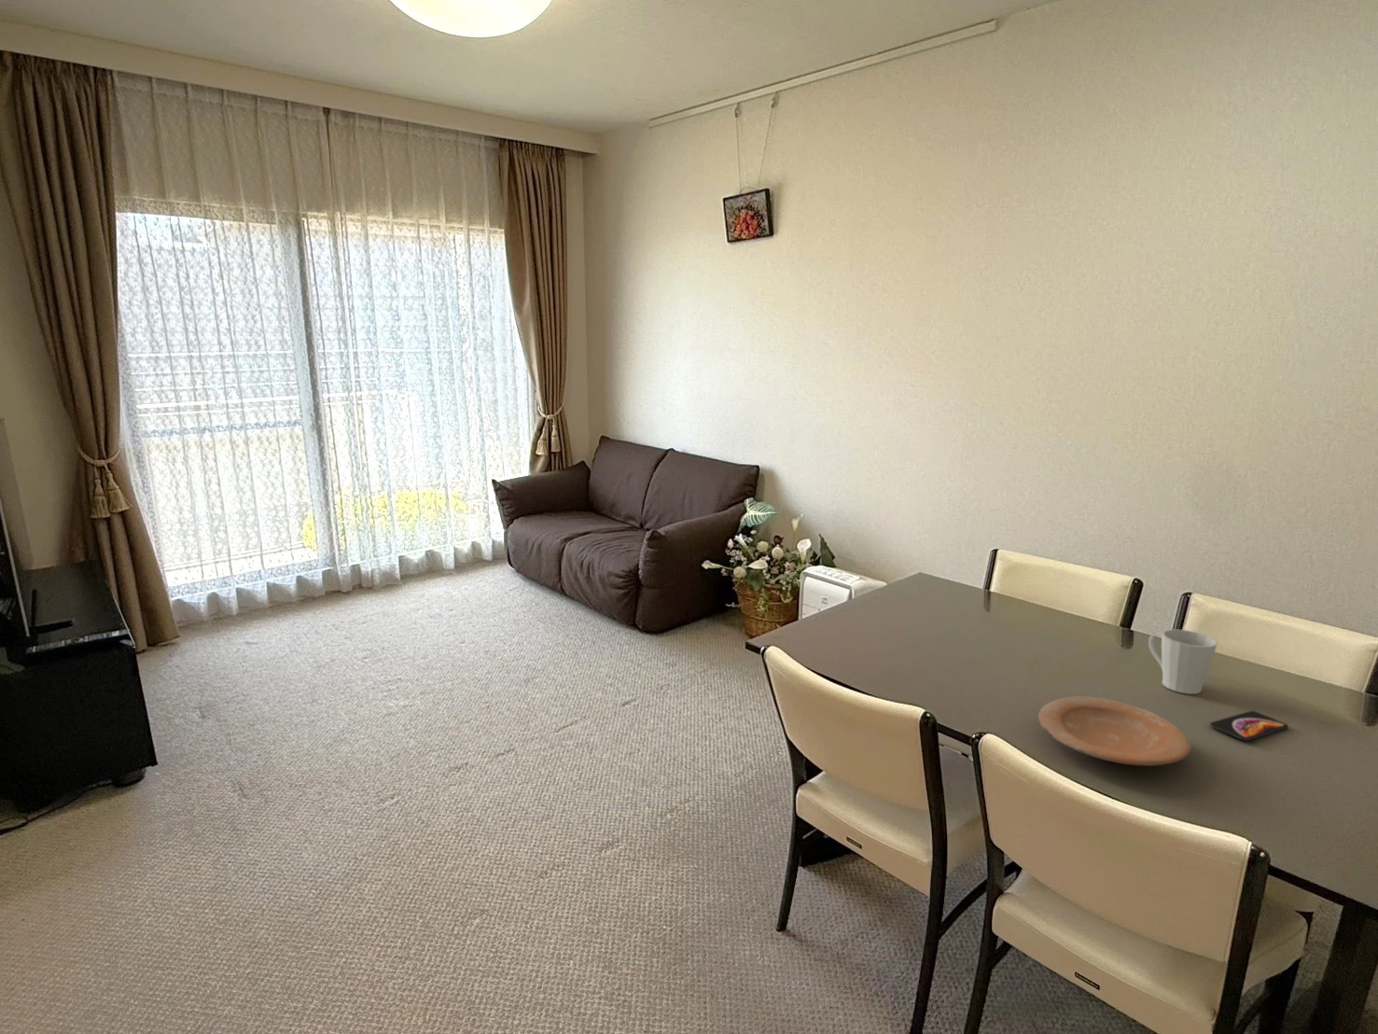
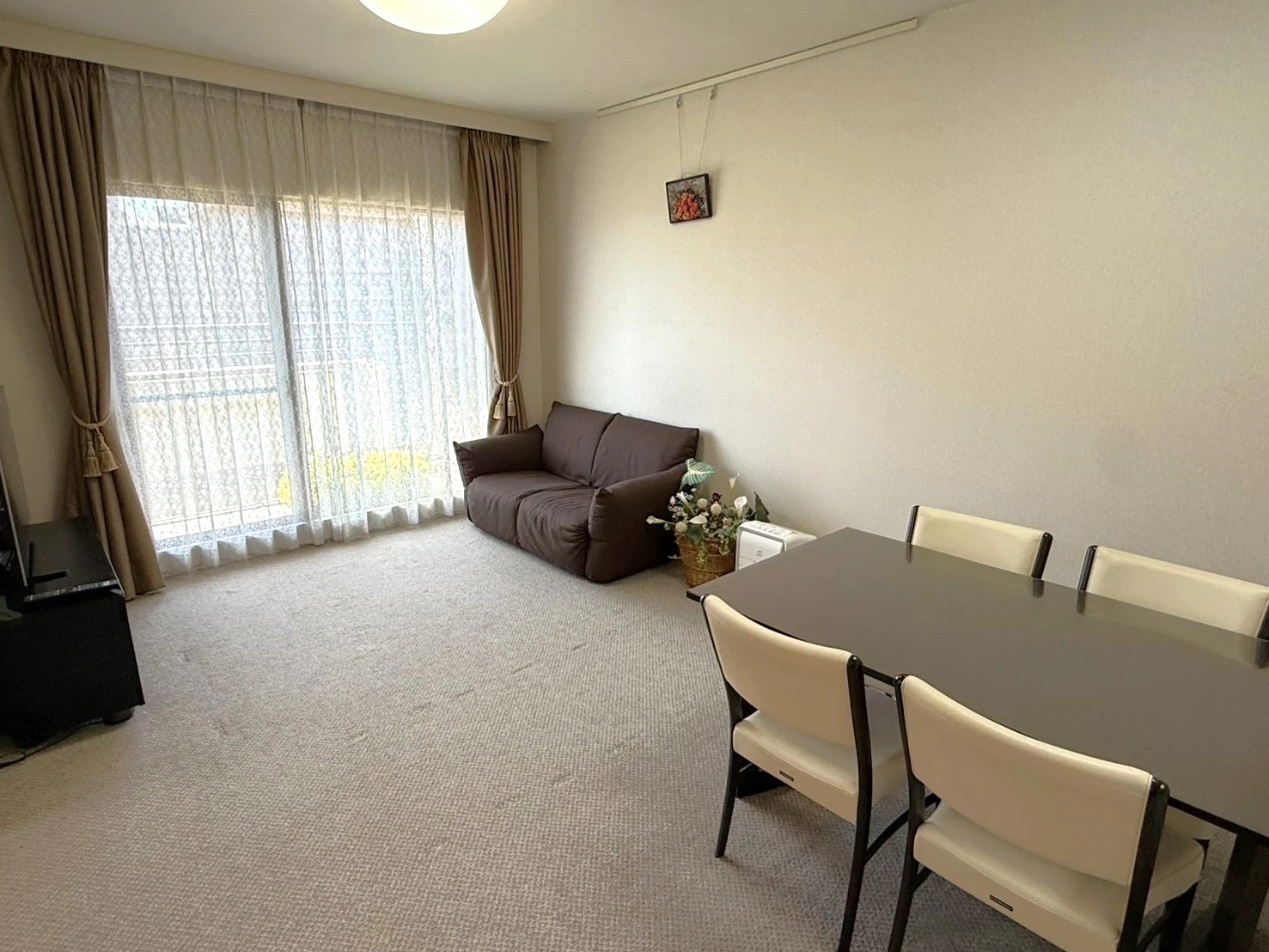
- smartphone [1209,710,1289,742]
- plate [1037,696,1191,767]
- mug [1148,628,1218,695]
